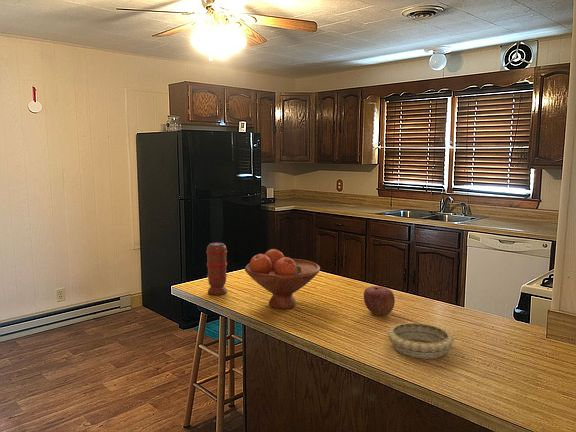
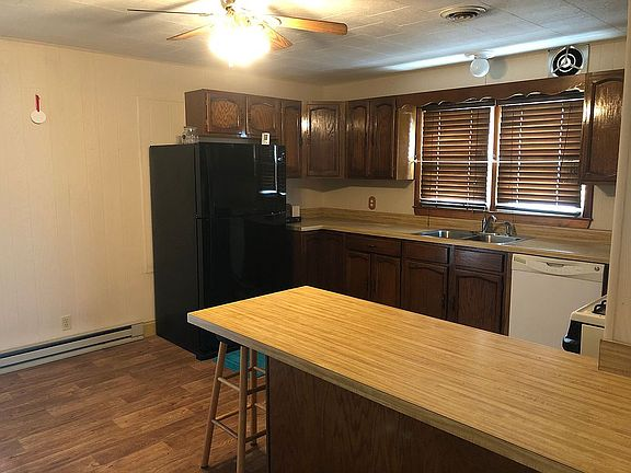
- apple [363,285,396,316]
- spice grinder [205,242,228,296]
- fruit bowl [244,248,321,310]
- decorative bowl [387,322,455,360]
